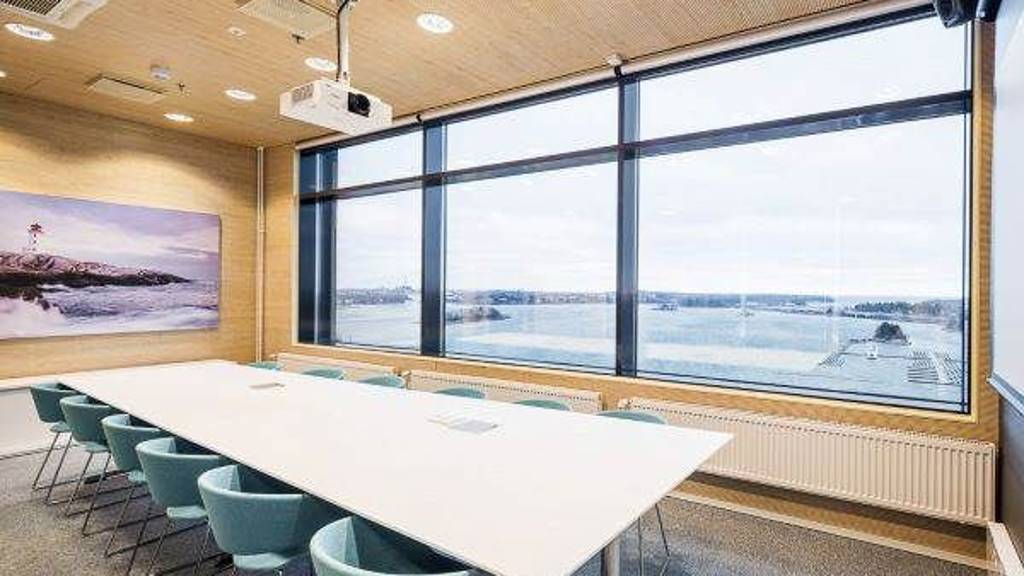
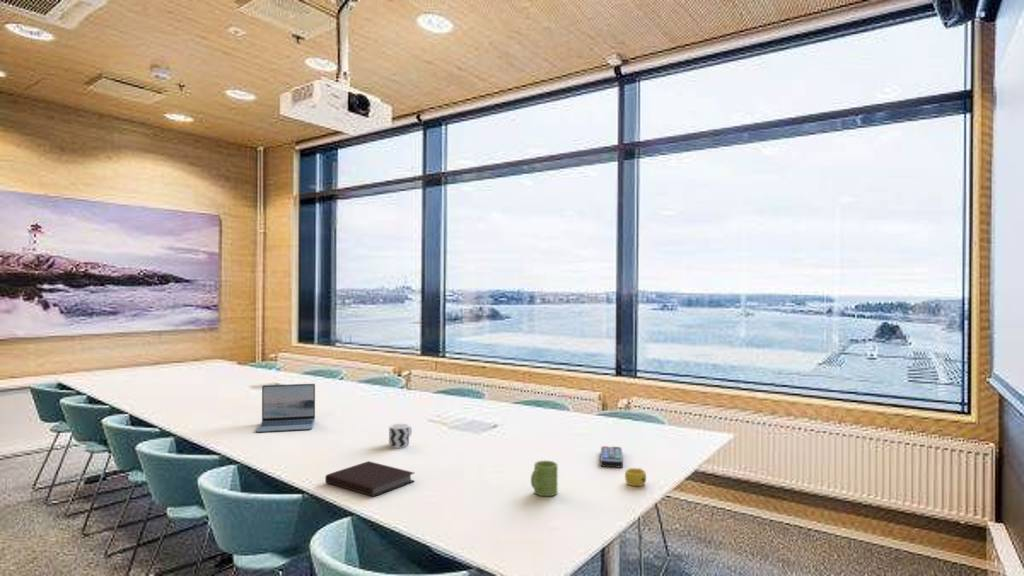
+ remote control [599,445,624,468]
+ cup [388,423,413,449]
+ mug [530,460,559,497]
+ cup [624,467,647,487]
+ laptop [255,383,316,433]
+ notebook [324,460,415,498]
